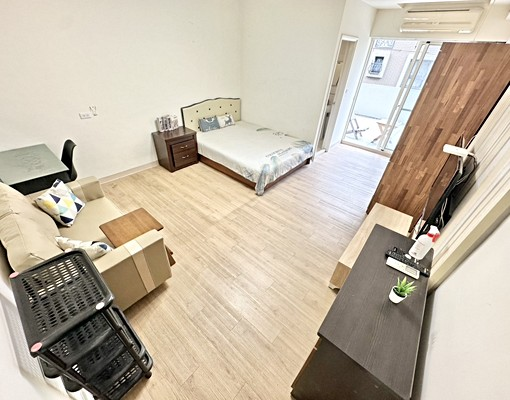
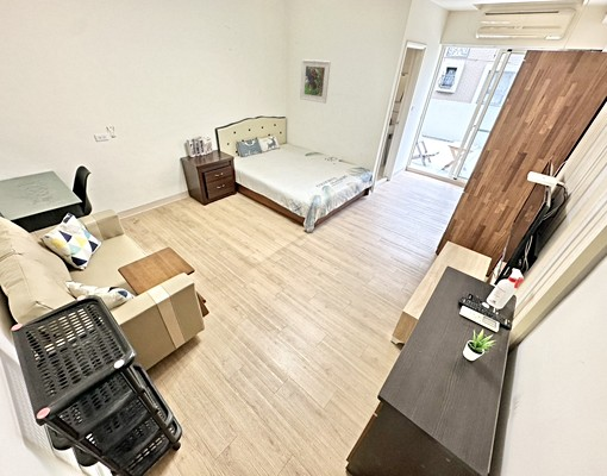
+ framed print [299,58,332,105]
